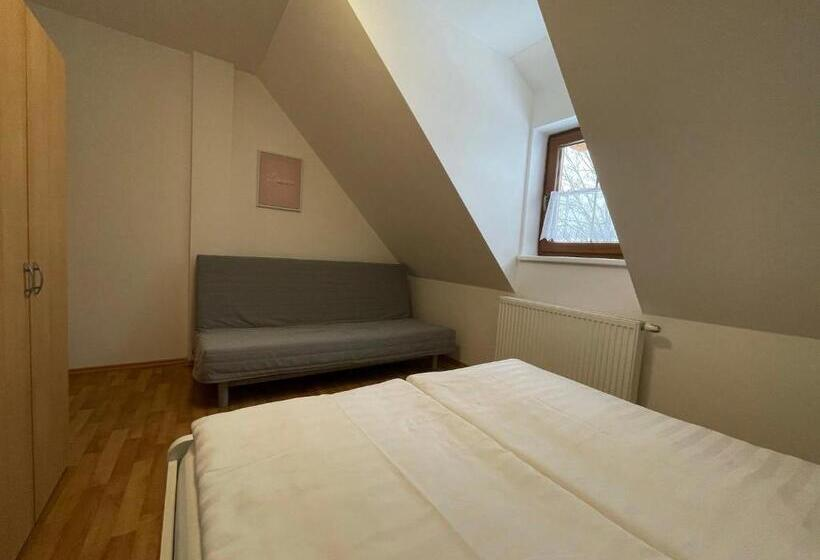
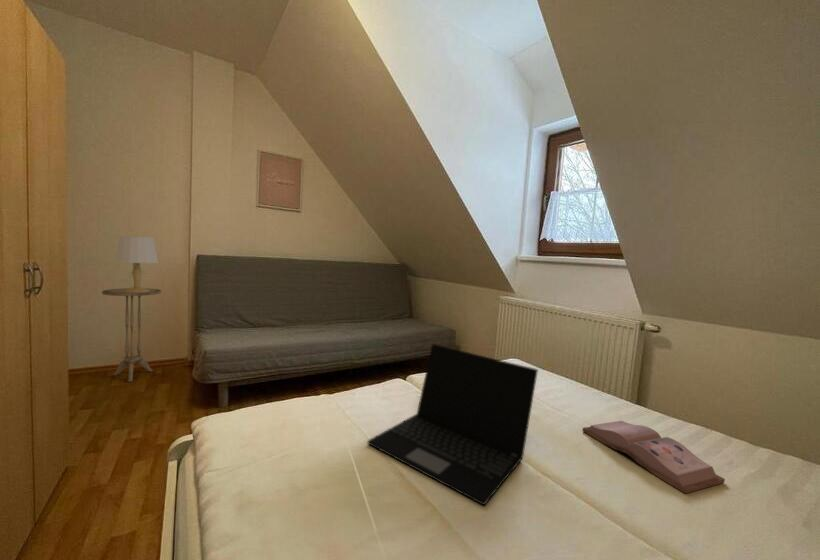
+ table lamp [114,235,159,292]
+ laptop [366,343,539,506]
+ hardback book [582,420,726,494]
+ side table [101,287,162,383]
